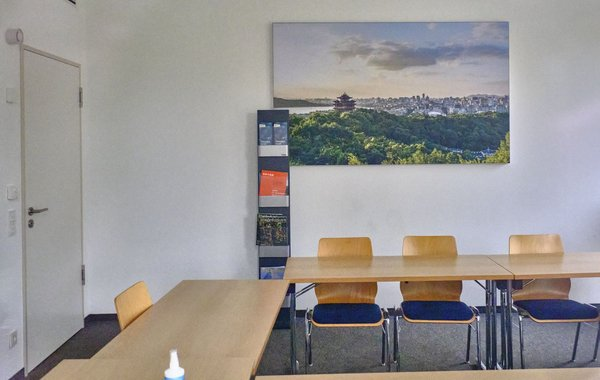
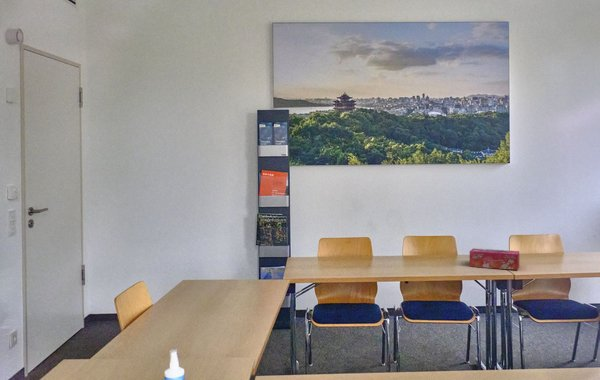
+ tissue box [469,248,520,271]
